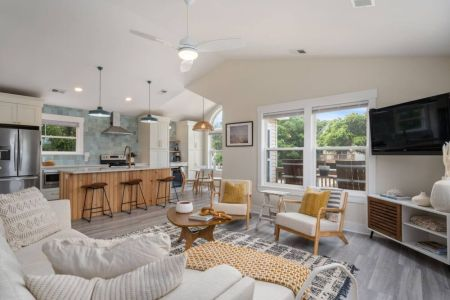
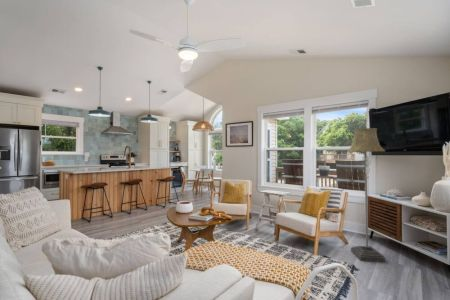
+ floor lamp [347,127,387,262]
